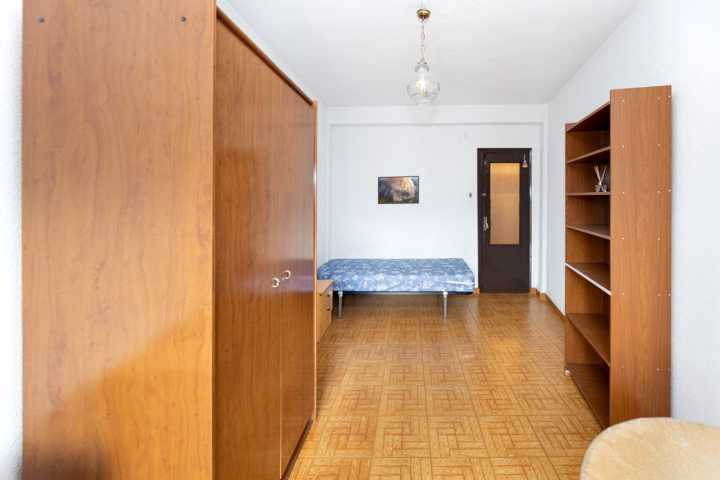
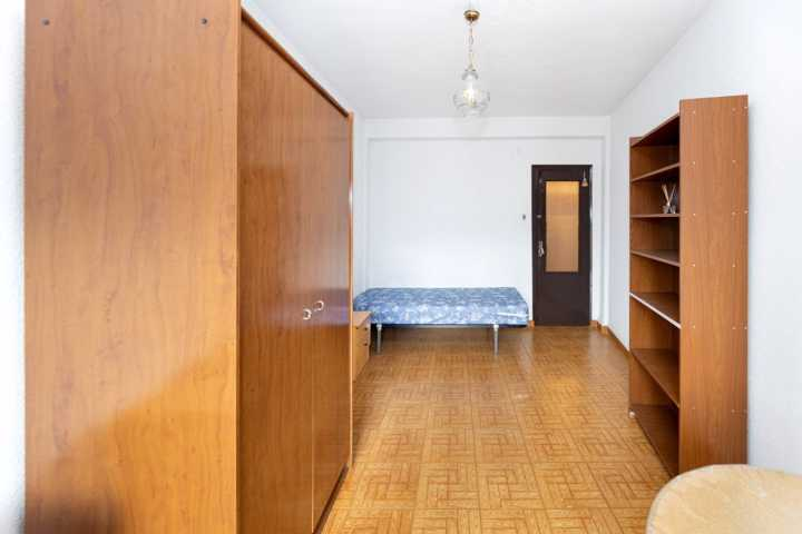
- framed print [377,175,420,205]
